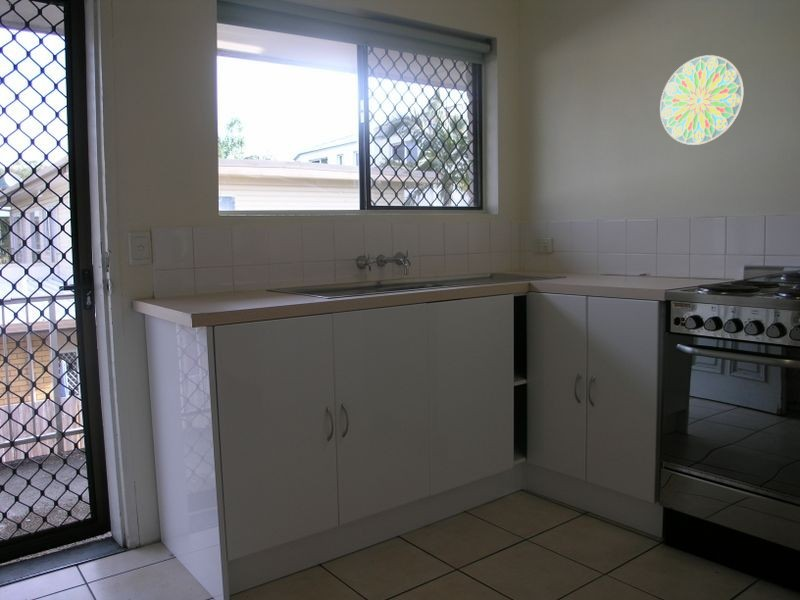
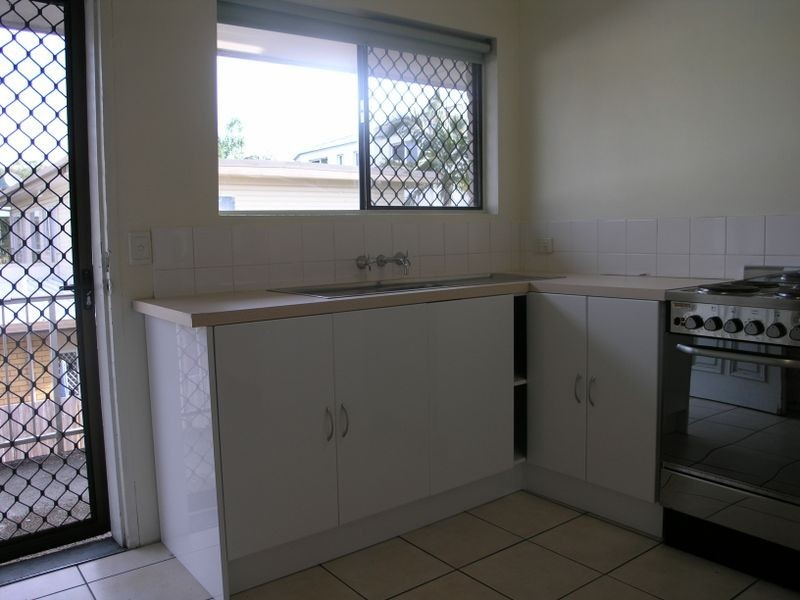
- decorative plate [659,54,745,146]
